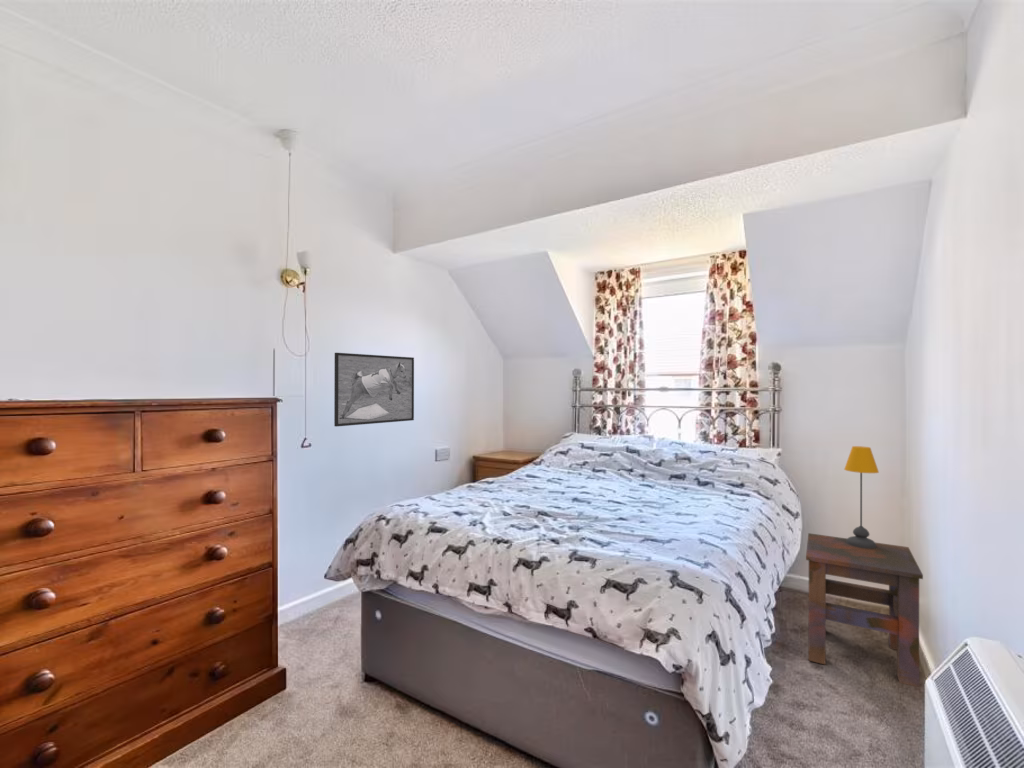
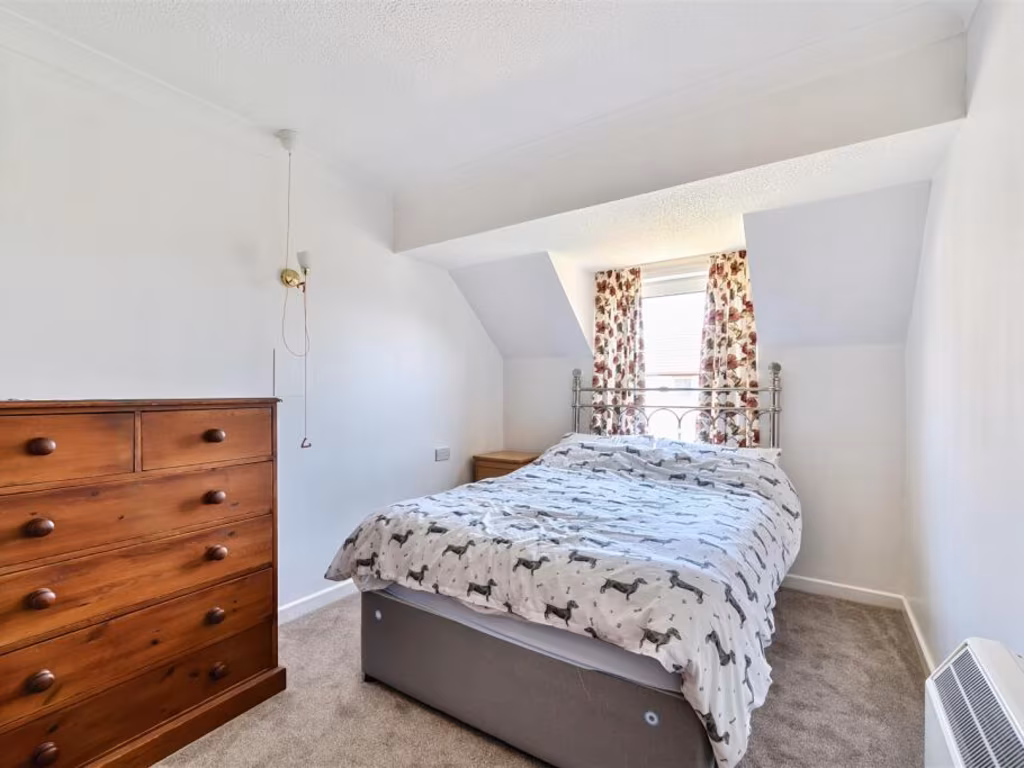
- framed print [333,352,415,428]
- side table [805,532,924,688]
- table lamp [843,445,880,548]
